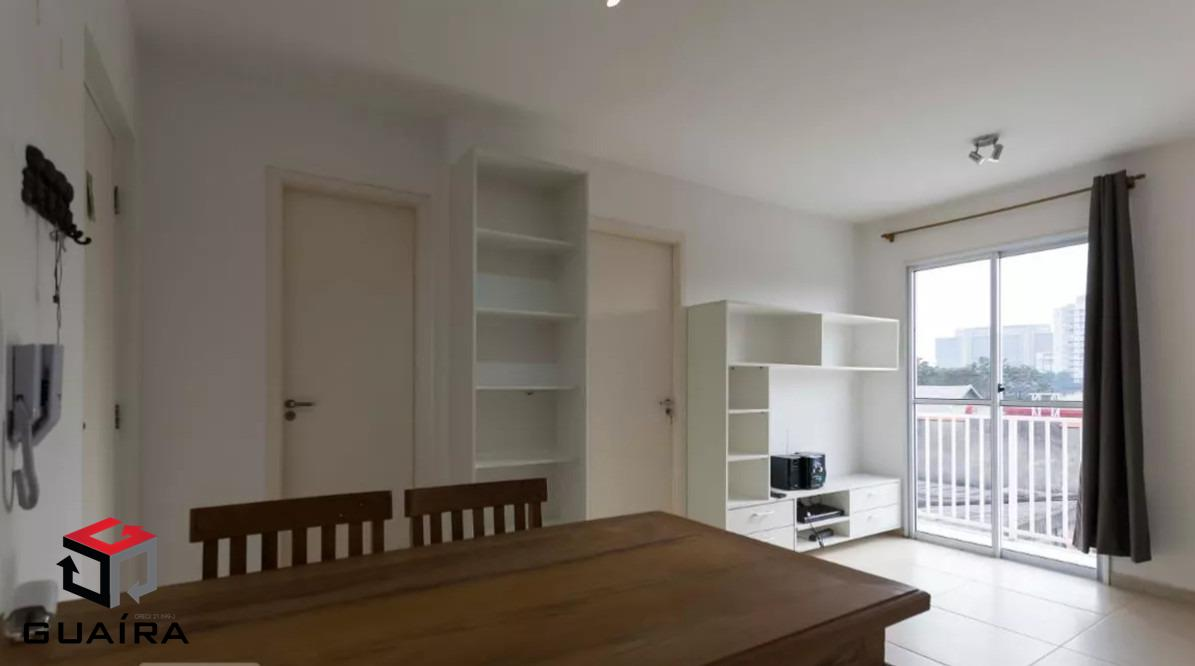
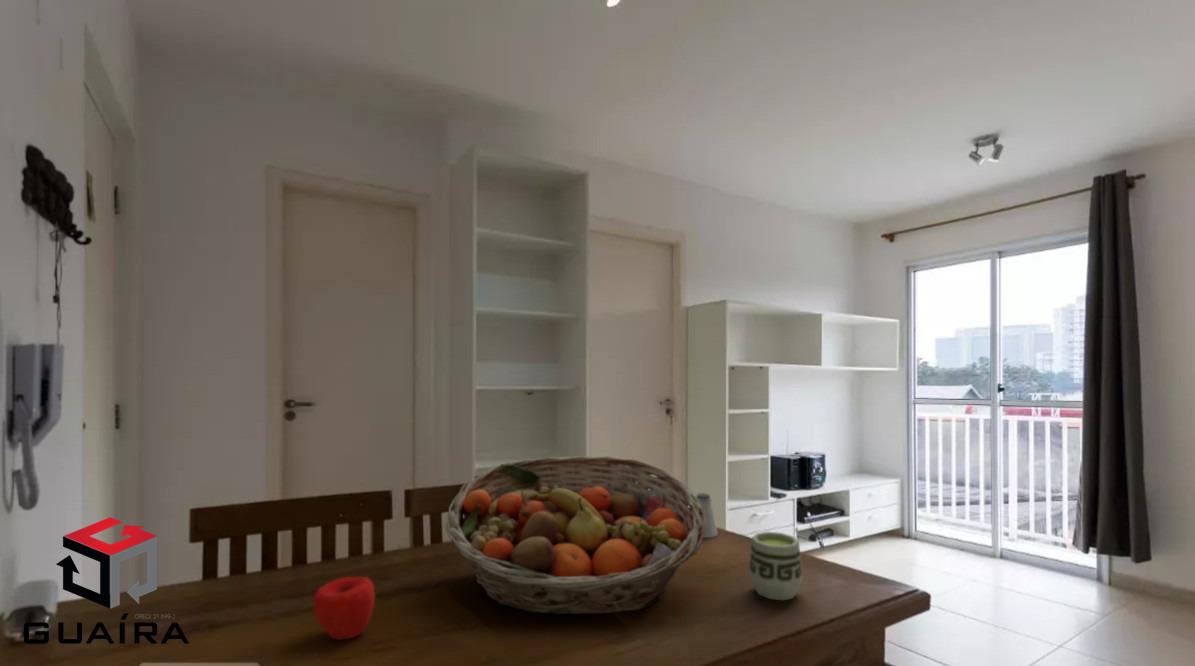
+ saltshaker [689,492,719,539]
+ fruit basket [445,455,706,615]
+ cup [748,531,804,601]
+ apple [312,576,376,641]
